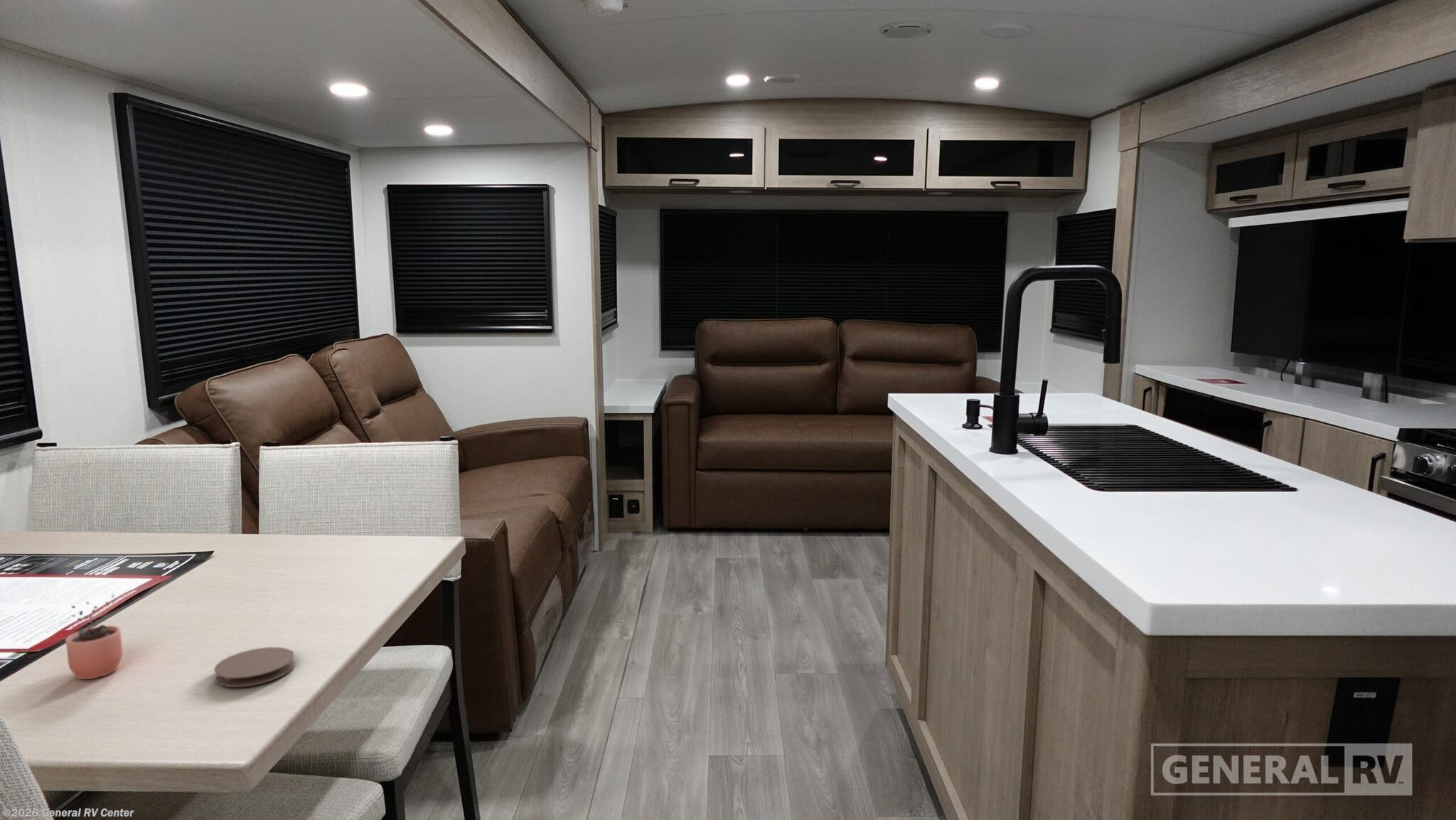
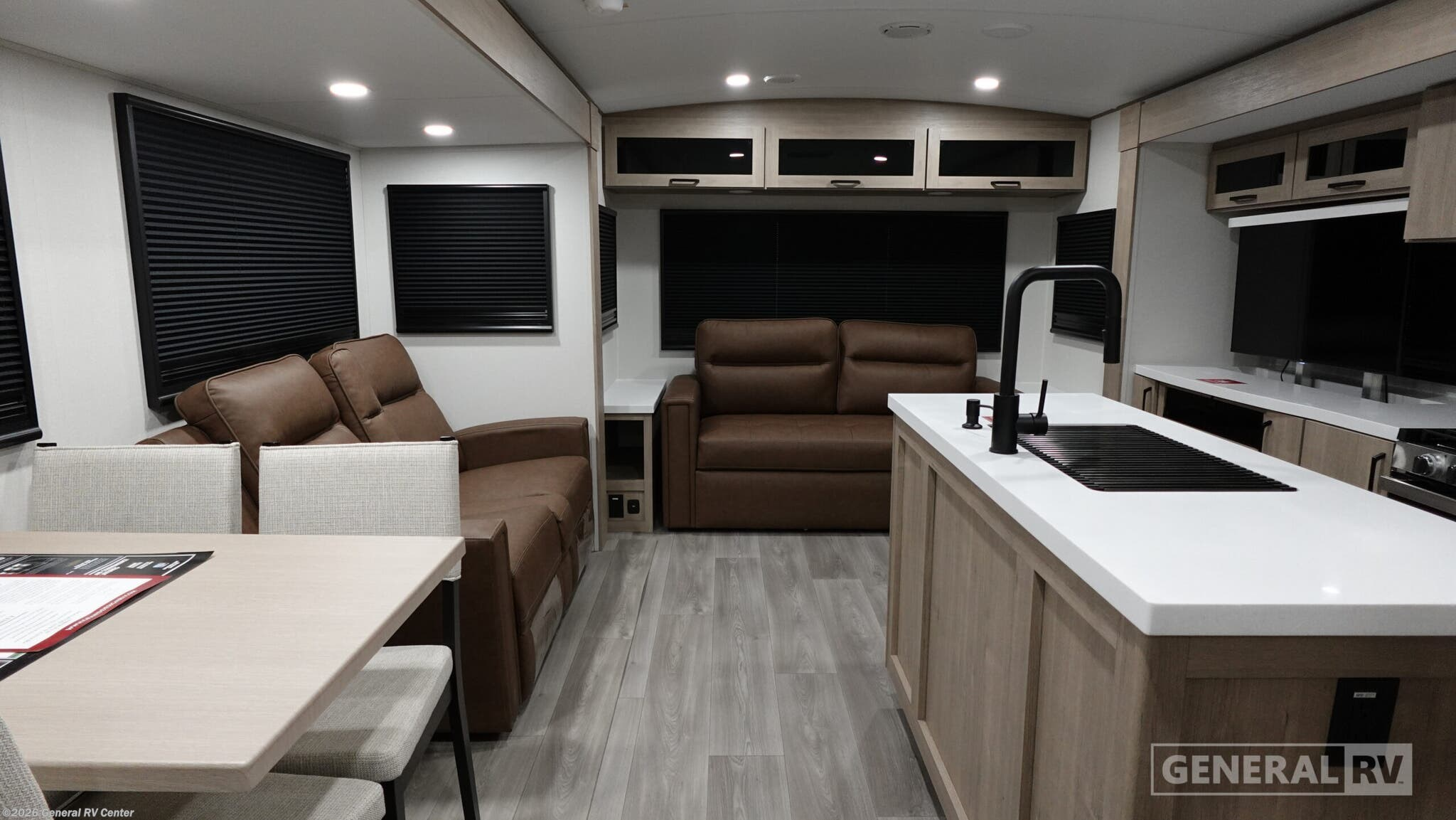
- coaster [213,646,296,688]
- cocoa [65,594,124,680]
